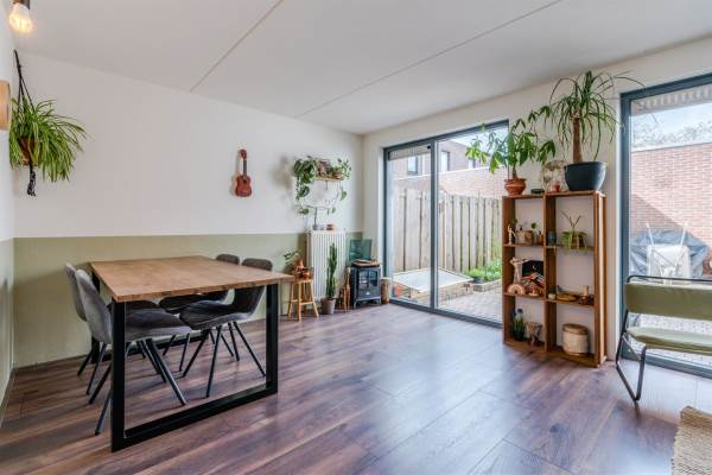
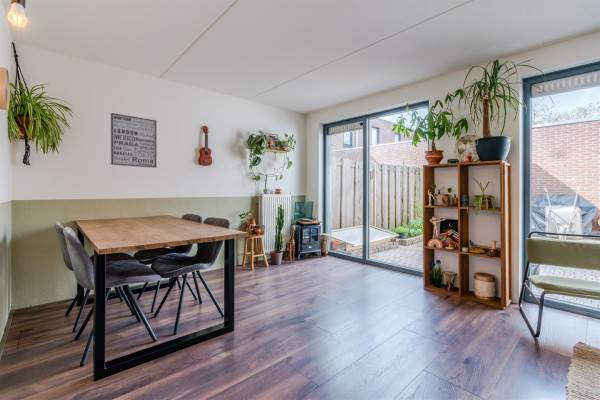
+ wall art [110,112,157,169]
